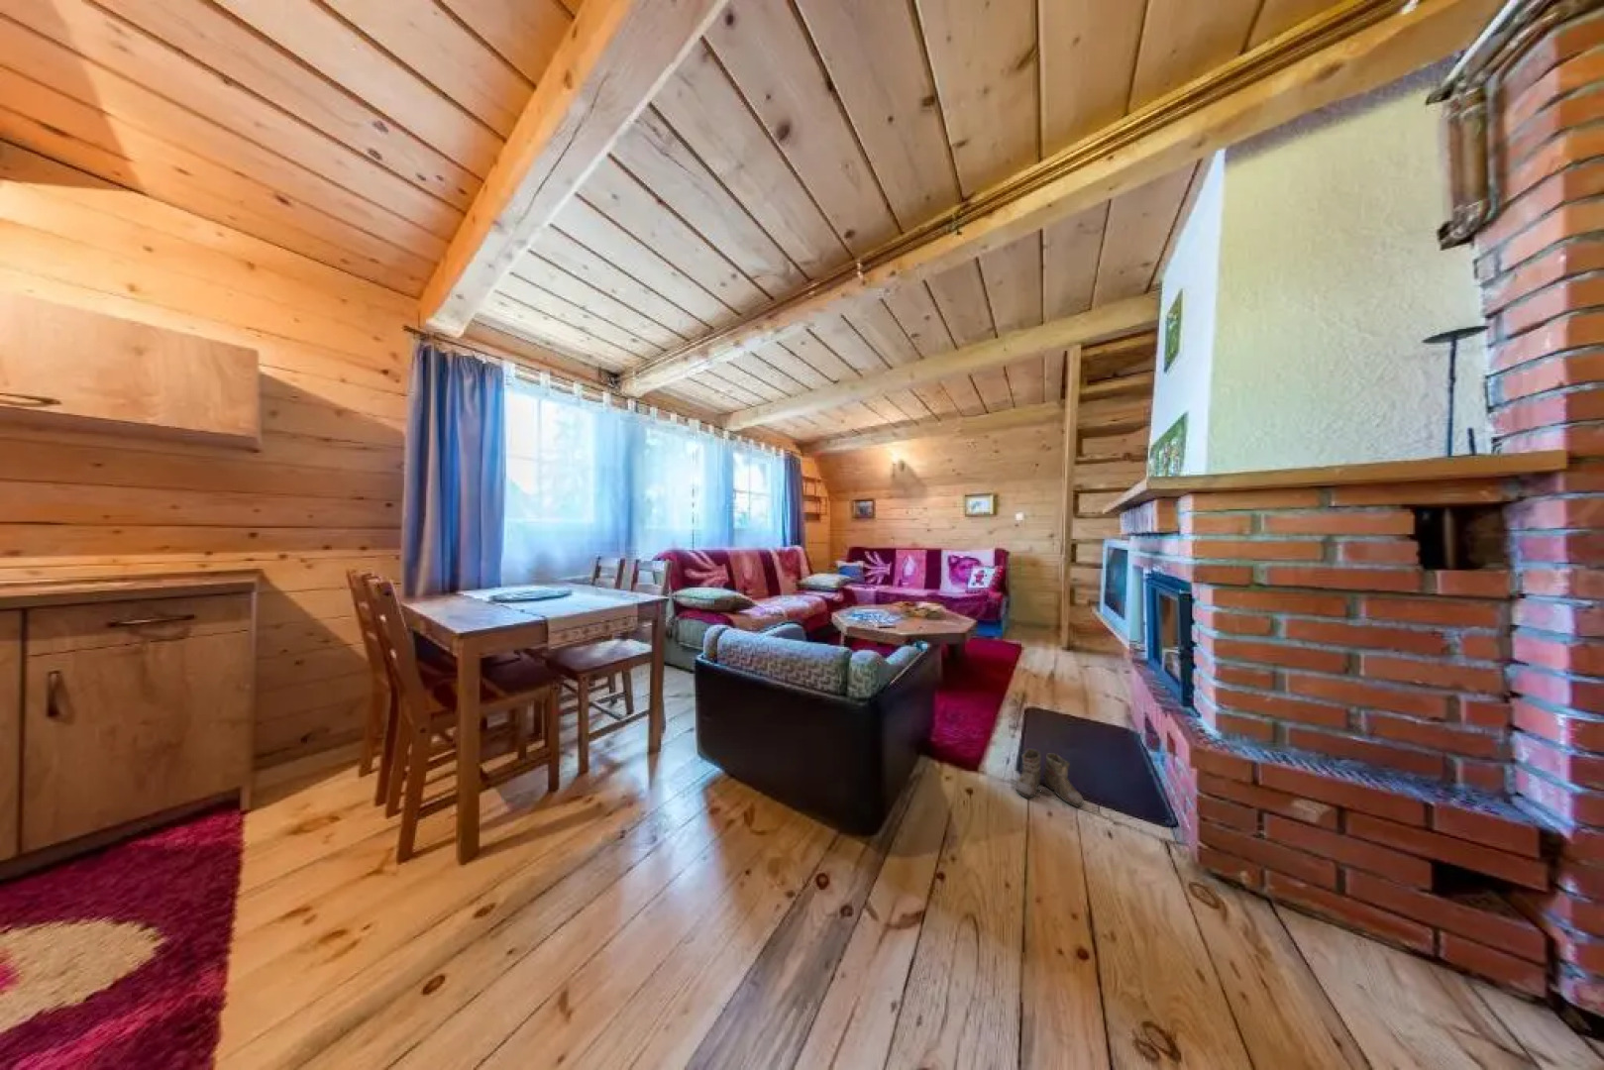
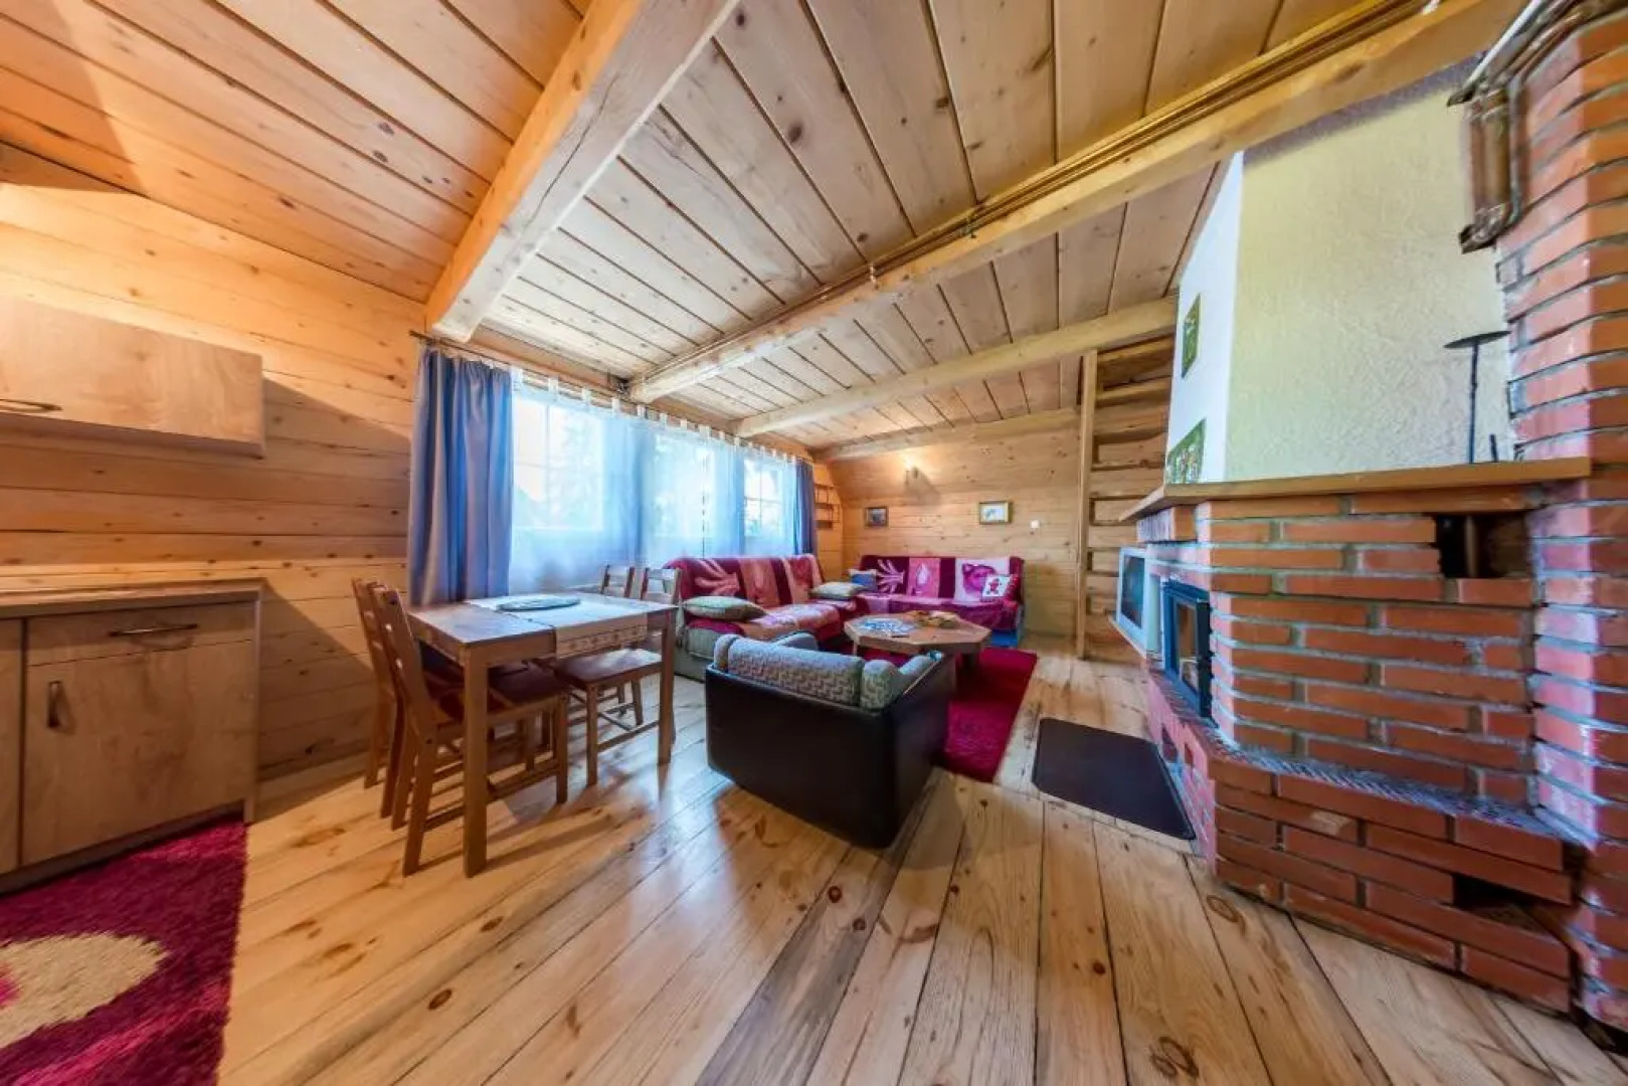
- boots [1009,748,1084,807]
